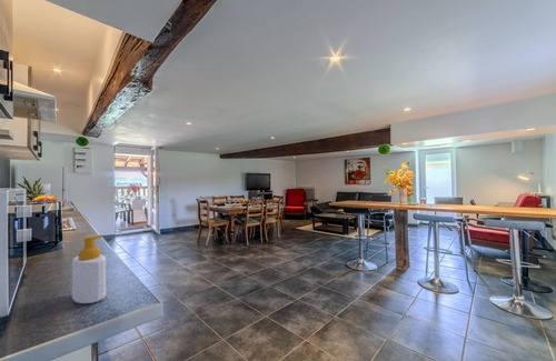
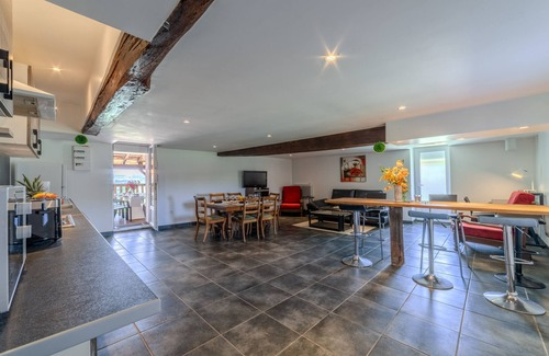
- soap bottle [71,233,107,304]
